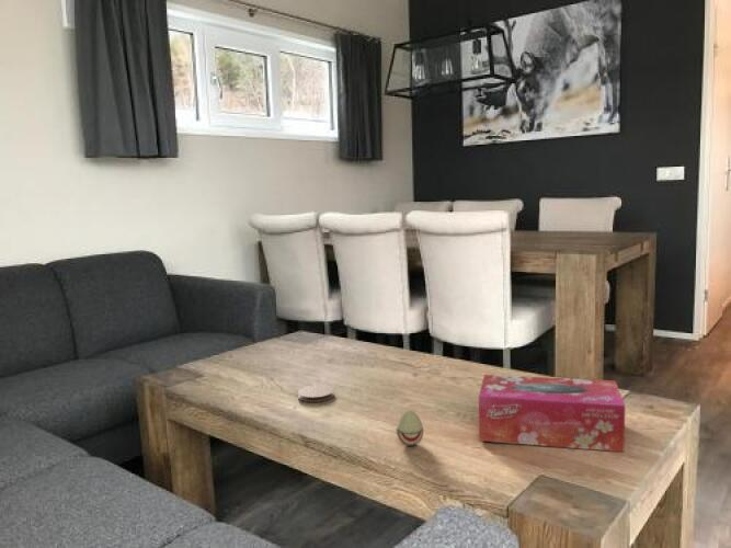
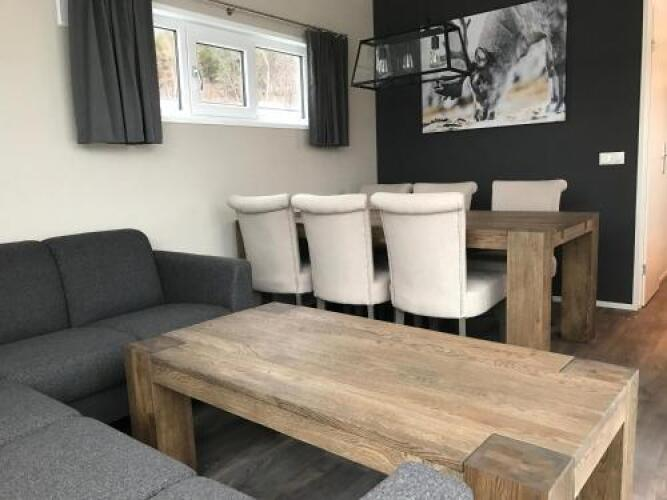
- tissue box [478,374,626,453]
- decorative egg [396,409,424,447]
- coaster [297,384,335,403]
